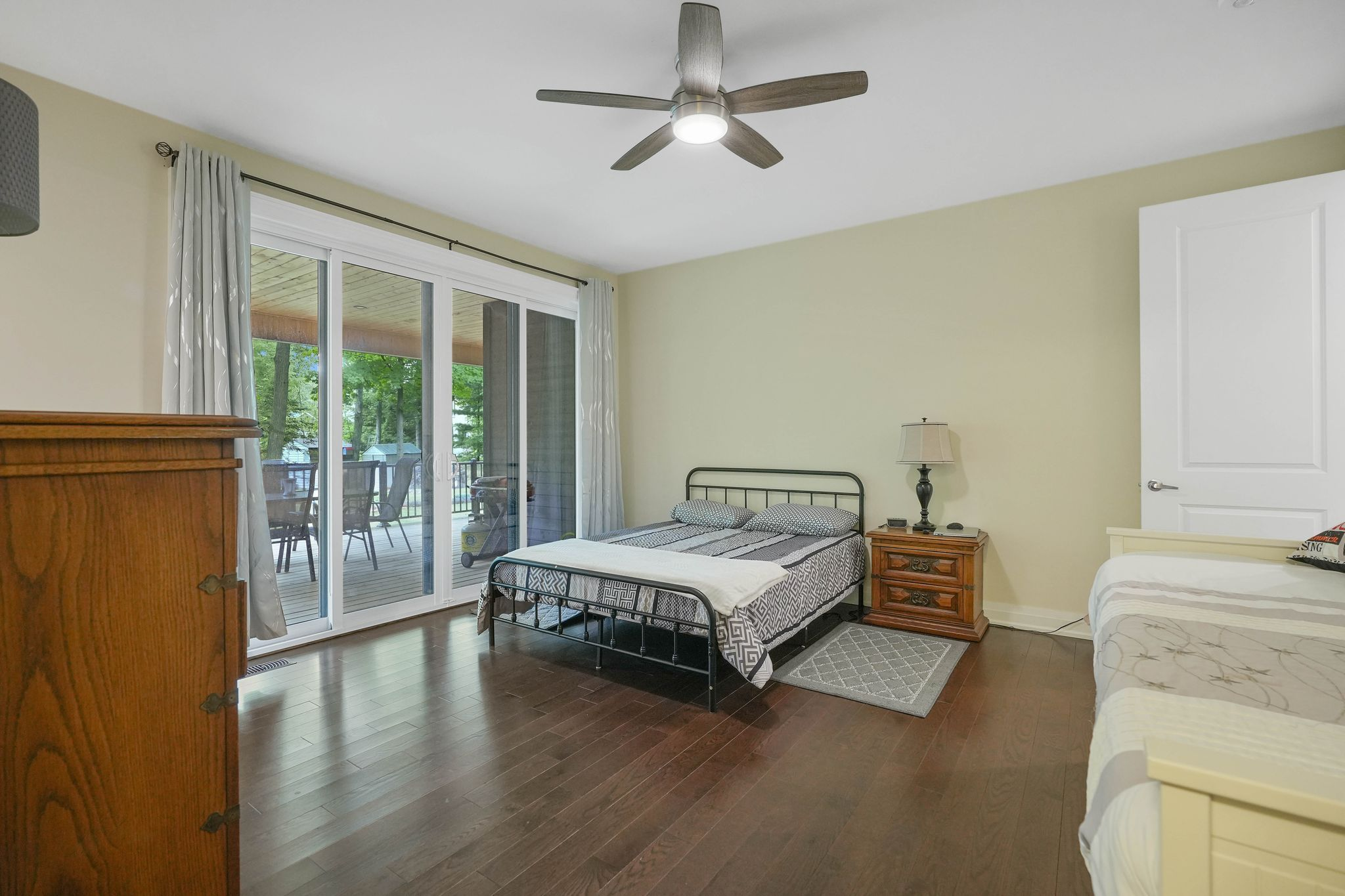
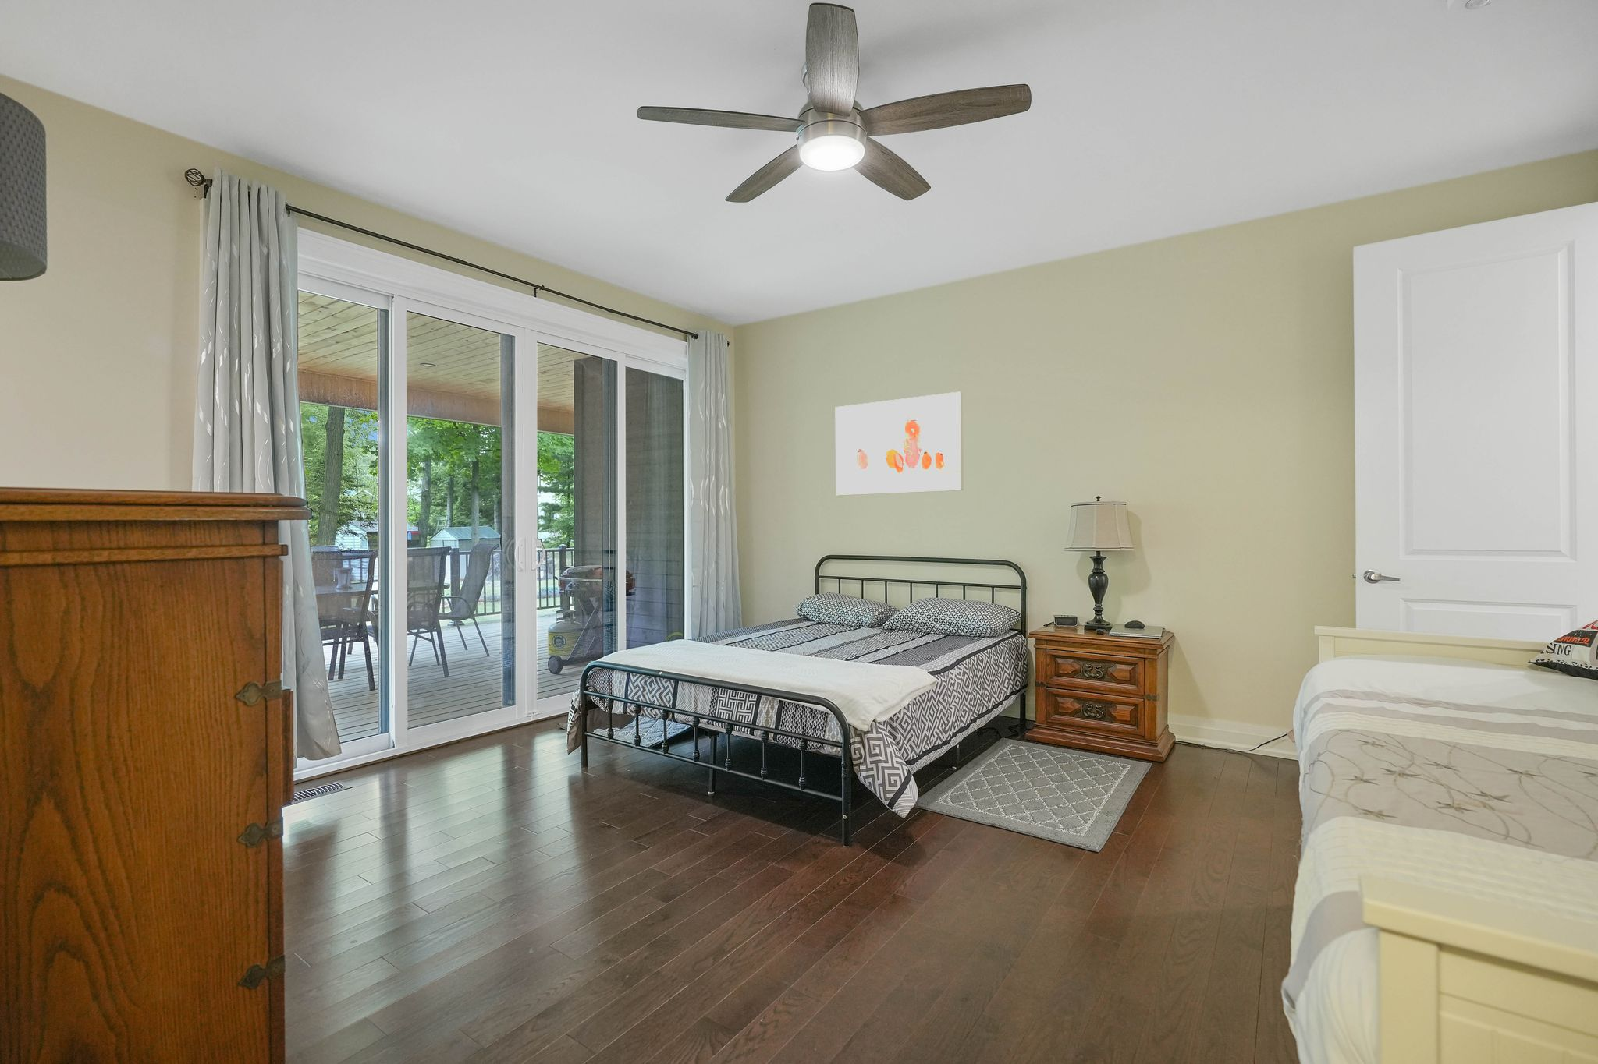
+ wall art [835,392,965,495]
